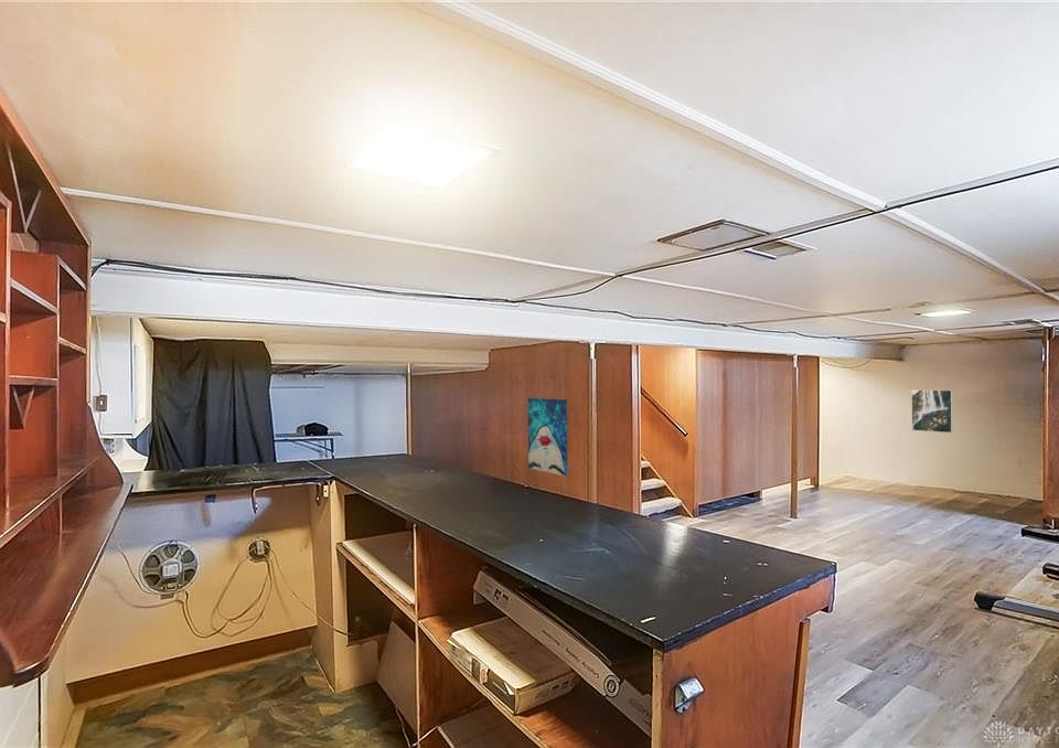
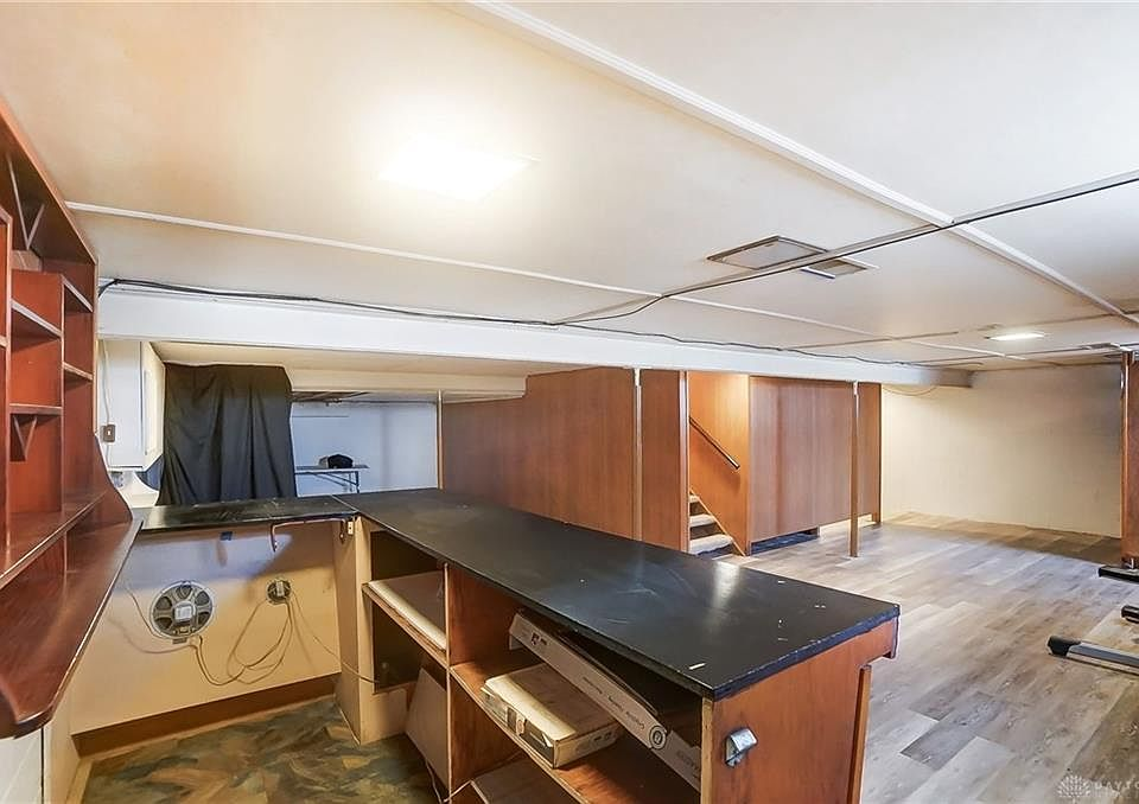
- wall art [527,397,569,477]
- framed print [910,388,953,434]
